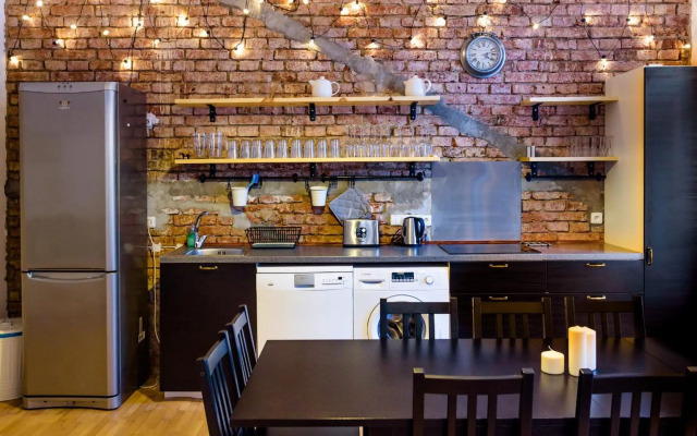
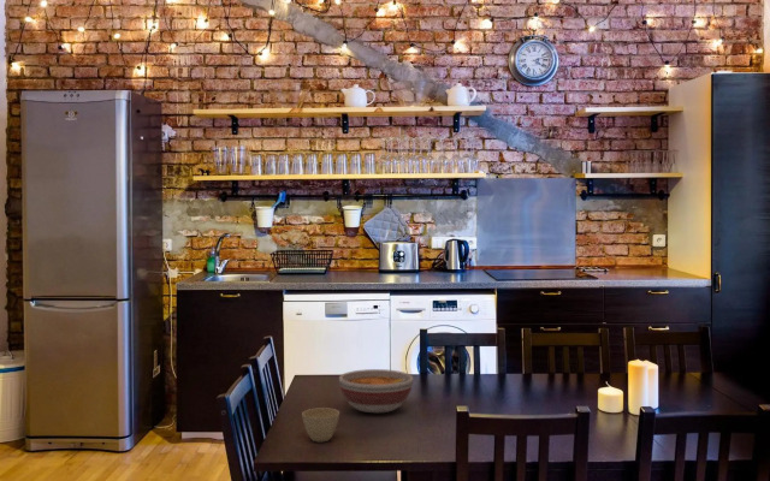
+ bowl [338,368,414,414]
+ flower pot [301,406,340,443]
